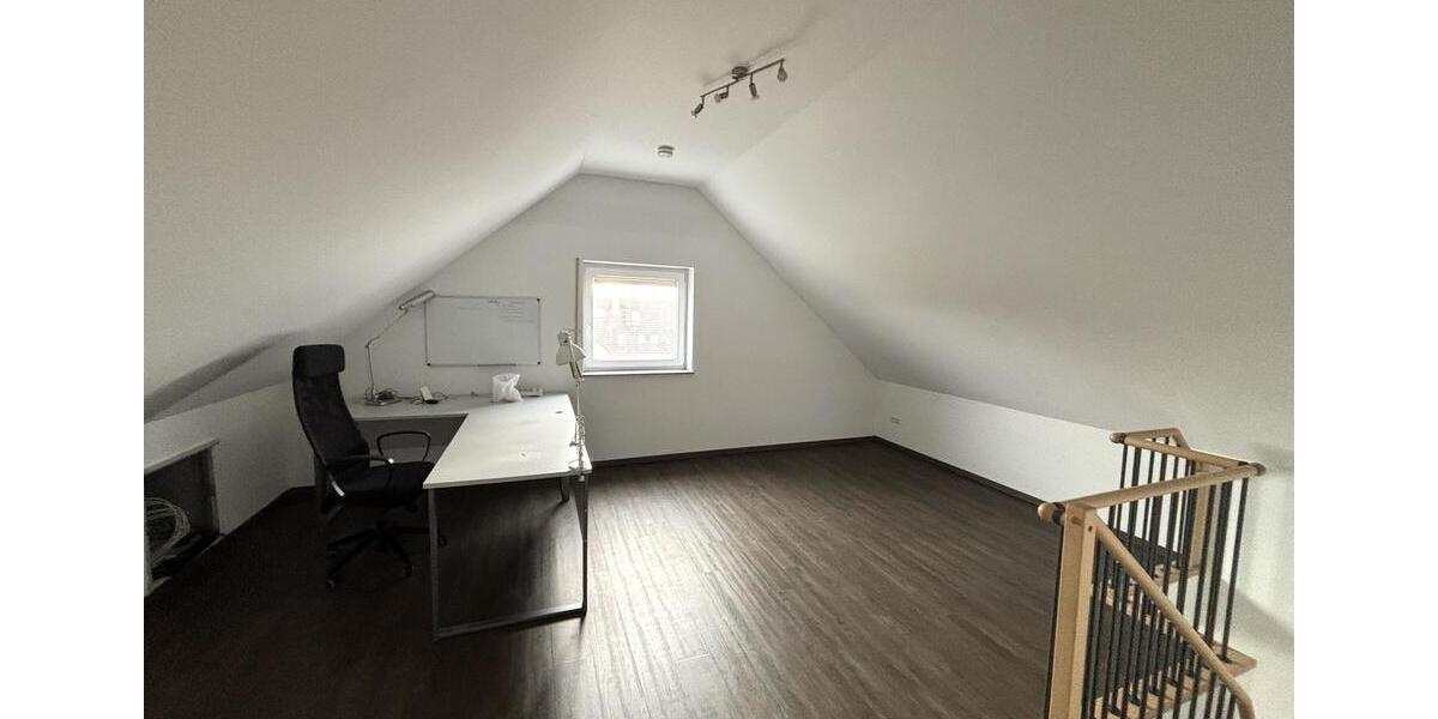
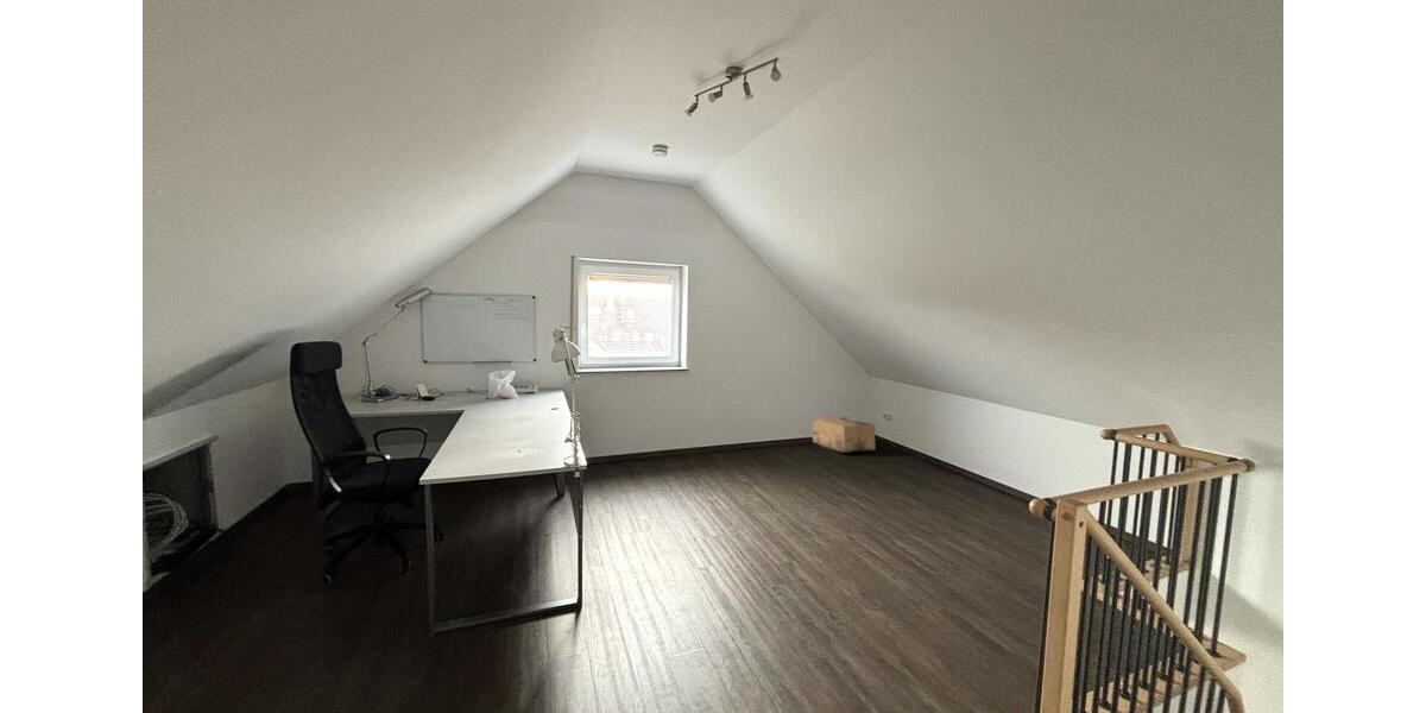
+ cardboard box [812,415,876,454]
